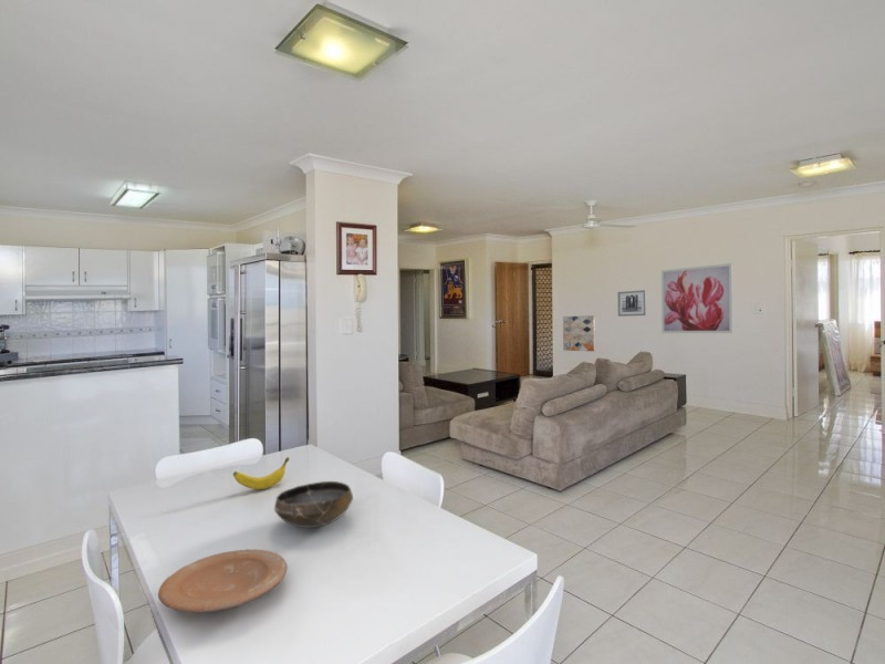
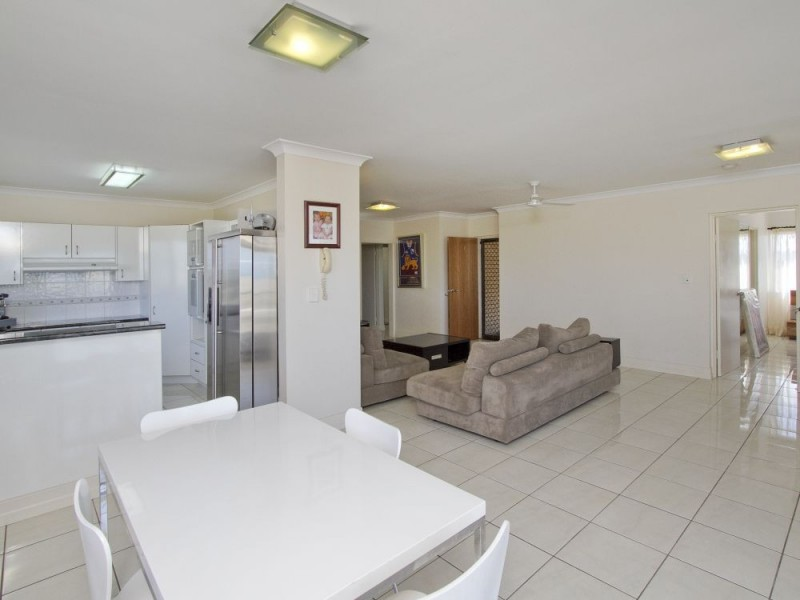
- plate [157,549,288,613]
- banana [232,456,290,490]
- bowl [273,480,354,529]
- wall art [562,314,596,352]
- wall art [616,289,647,318]
- wall art [660,262,733,334]
